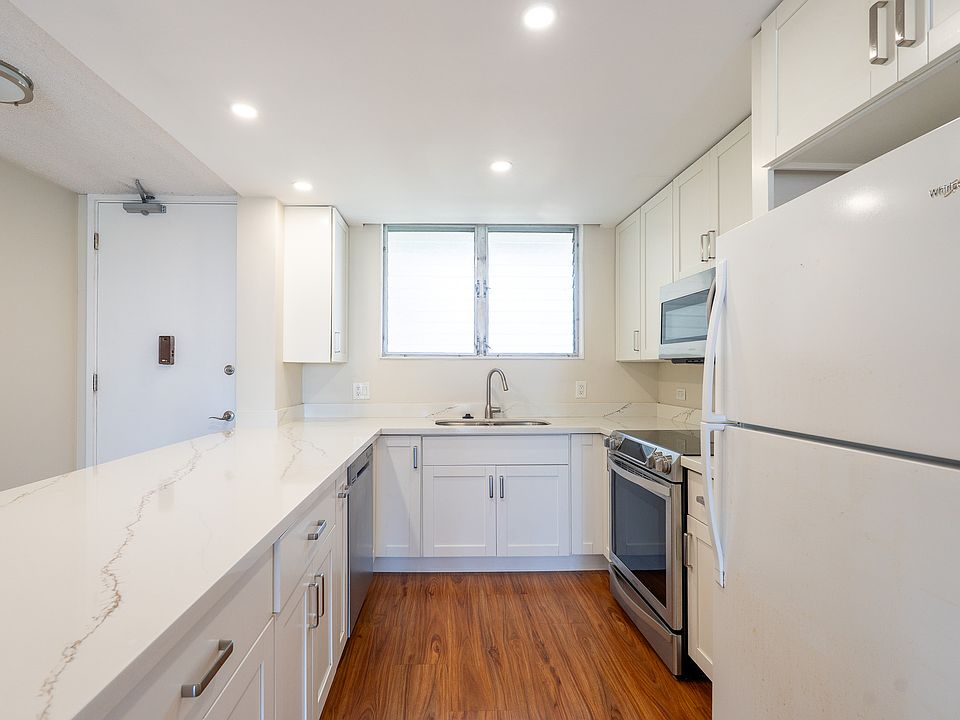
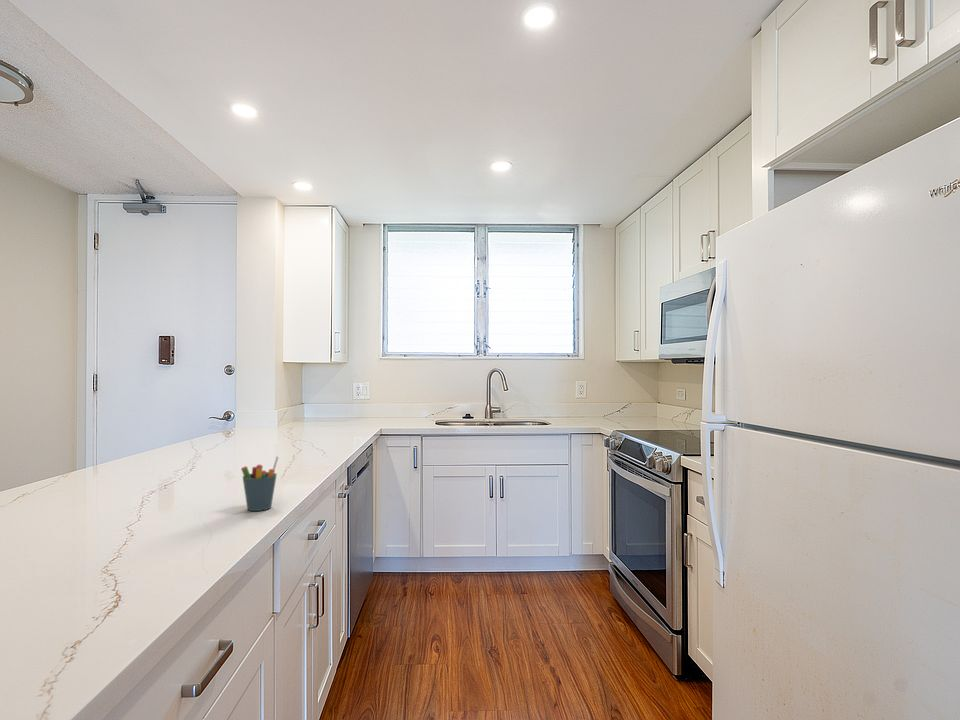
+ pen holder [240,455,280,512]
